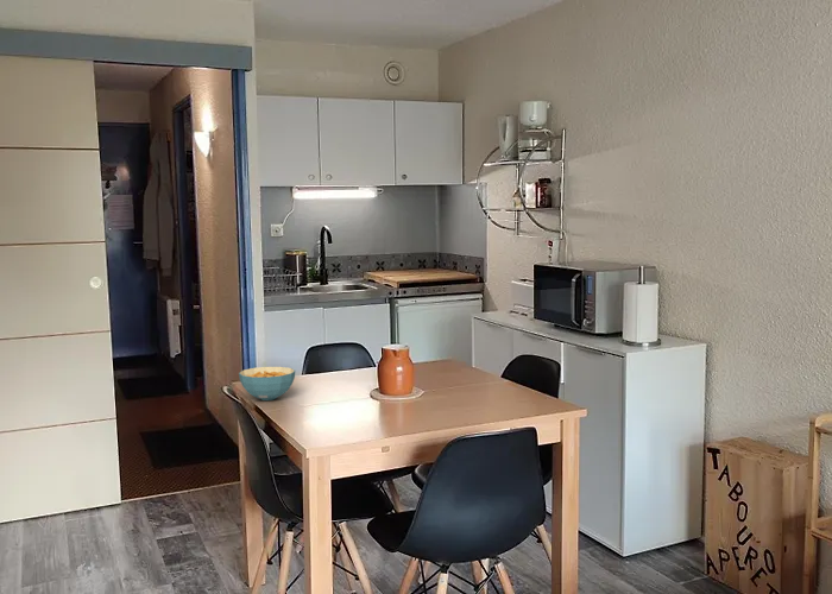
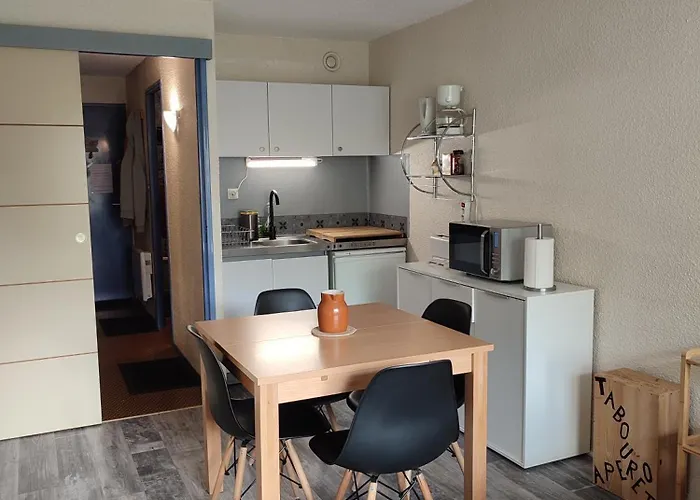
- cereal bowl [238,366,296,402]
